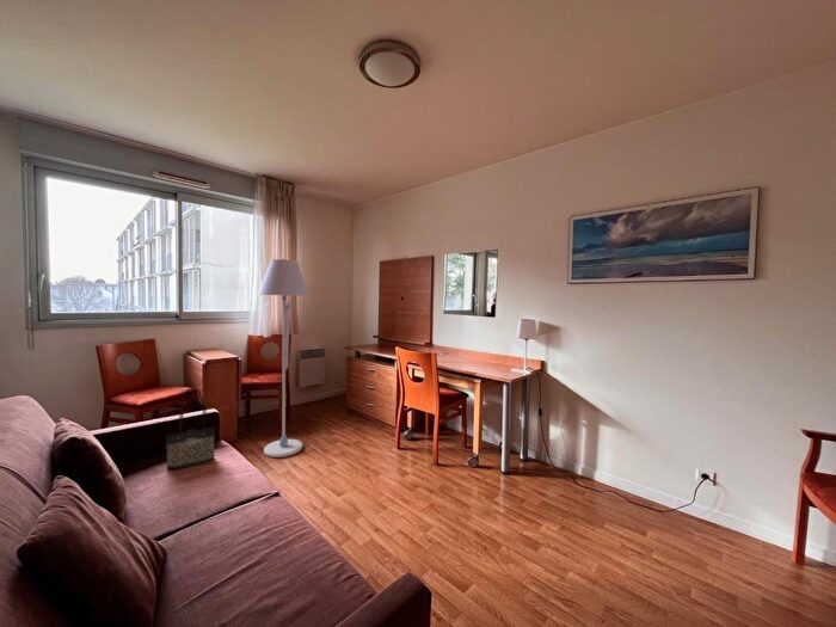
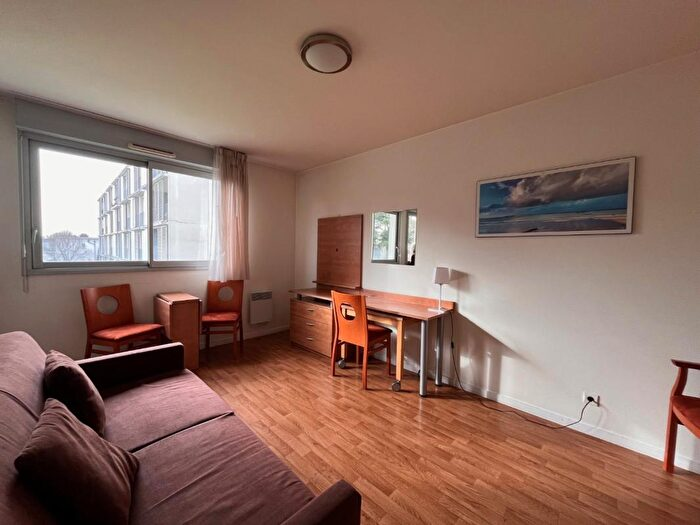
- floor lamp [257,258,311,459]
- tote bag [165,387,216,471]
